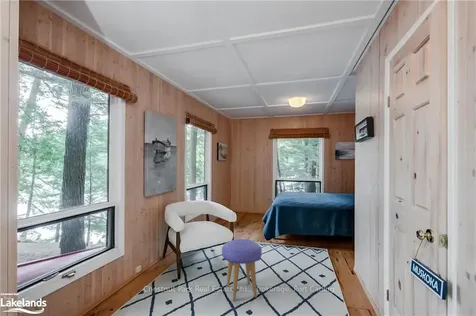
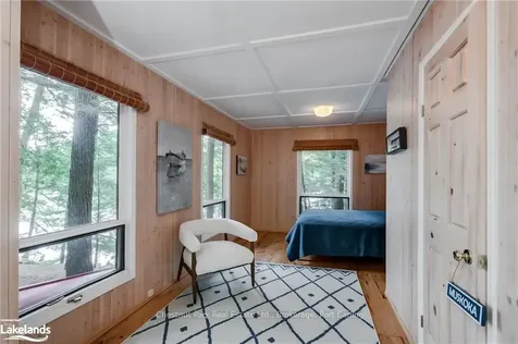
- stool [221,238,263,302]
